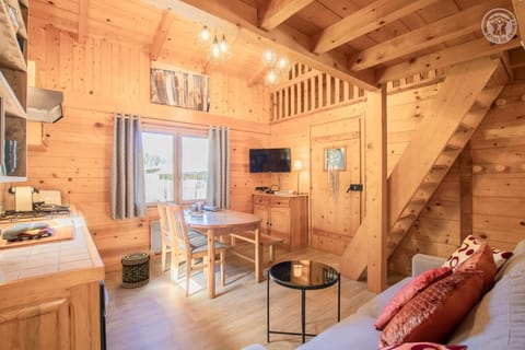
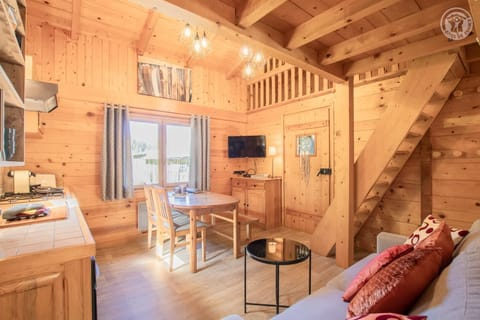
- basket [119,250,152,289]
